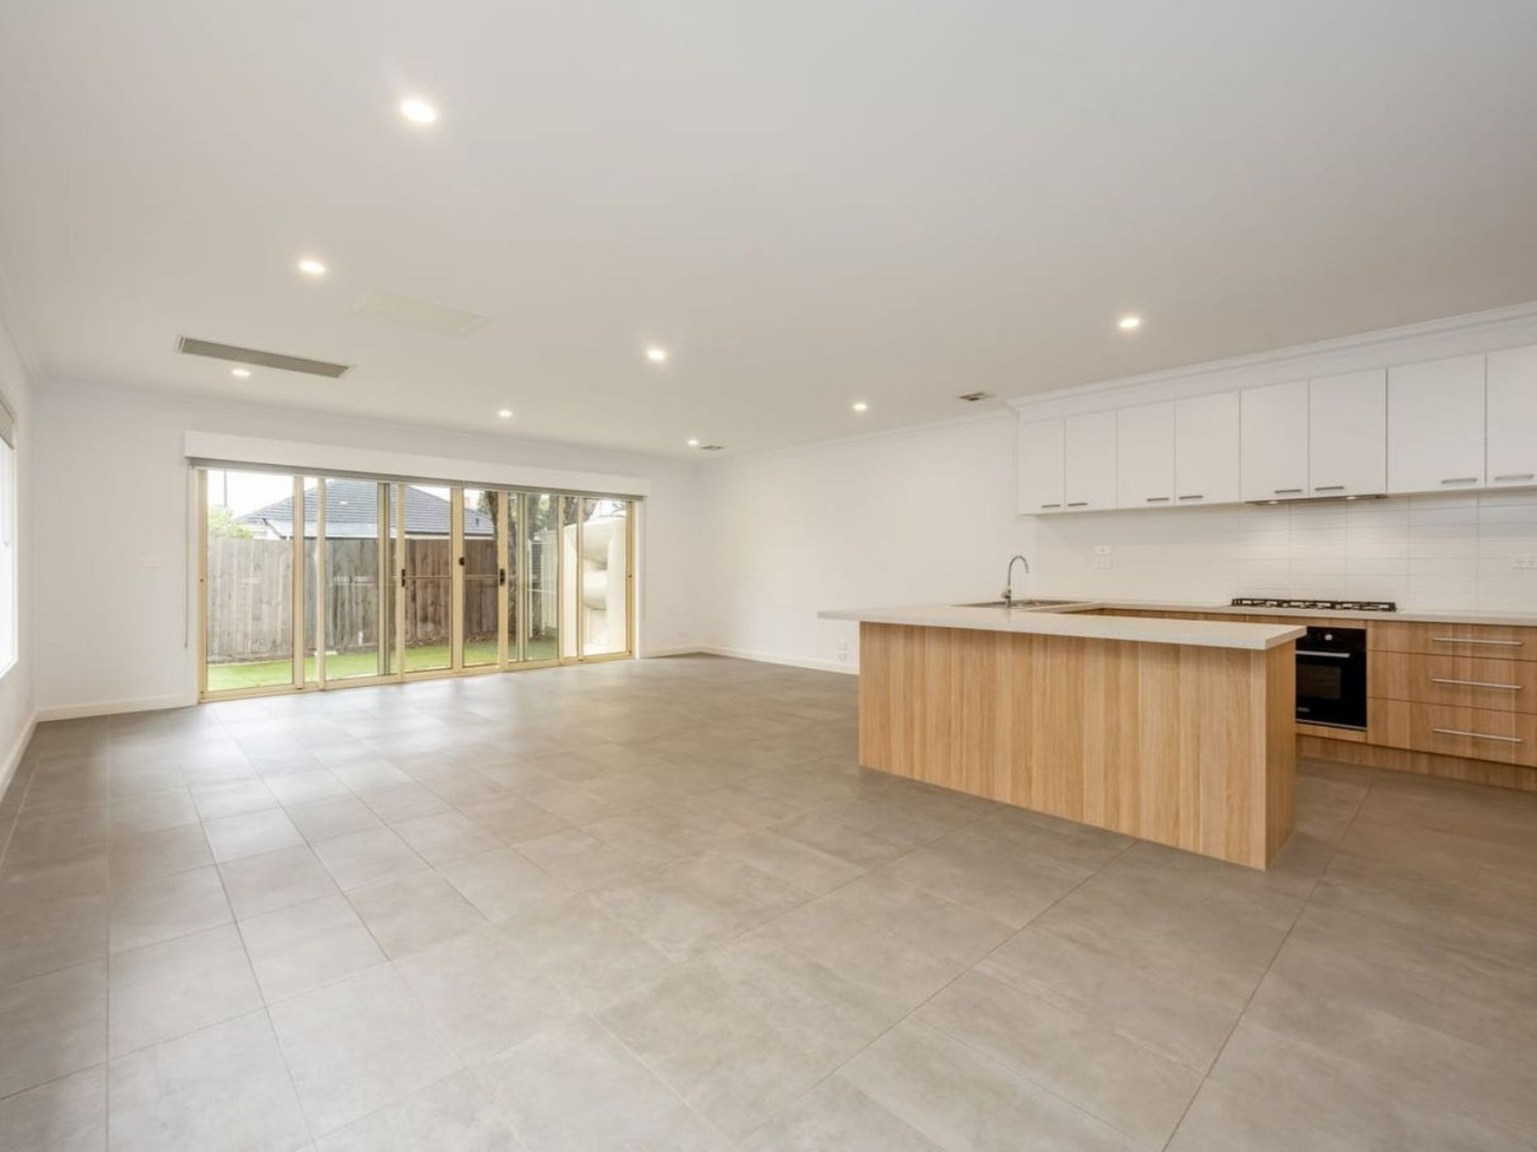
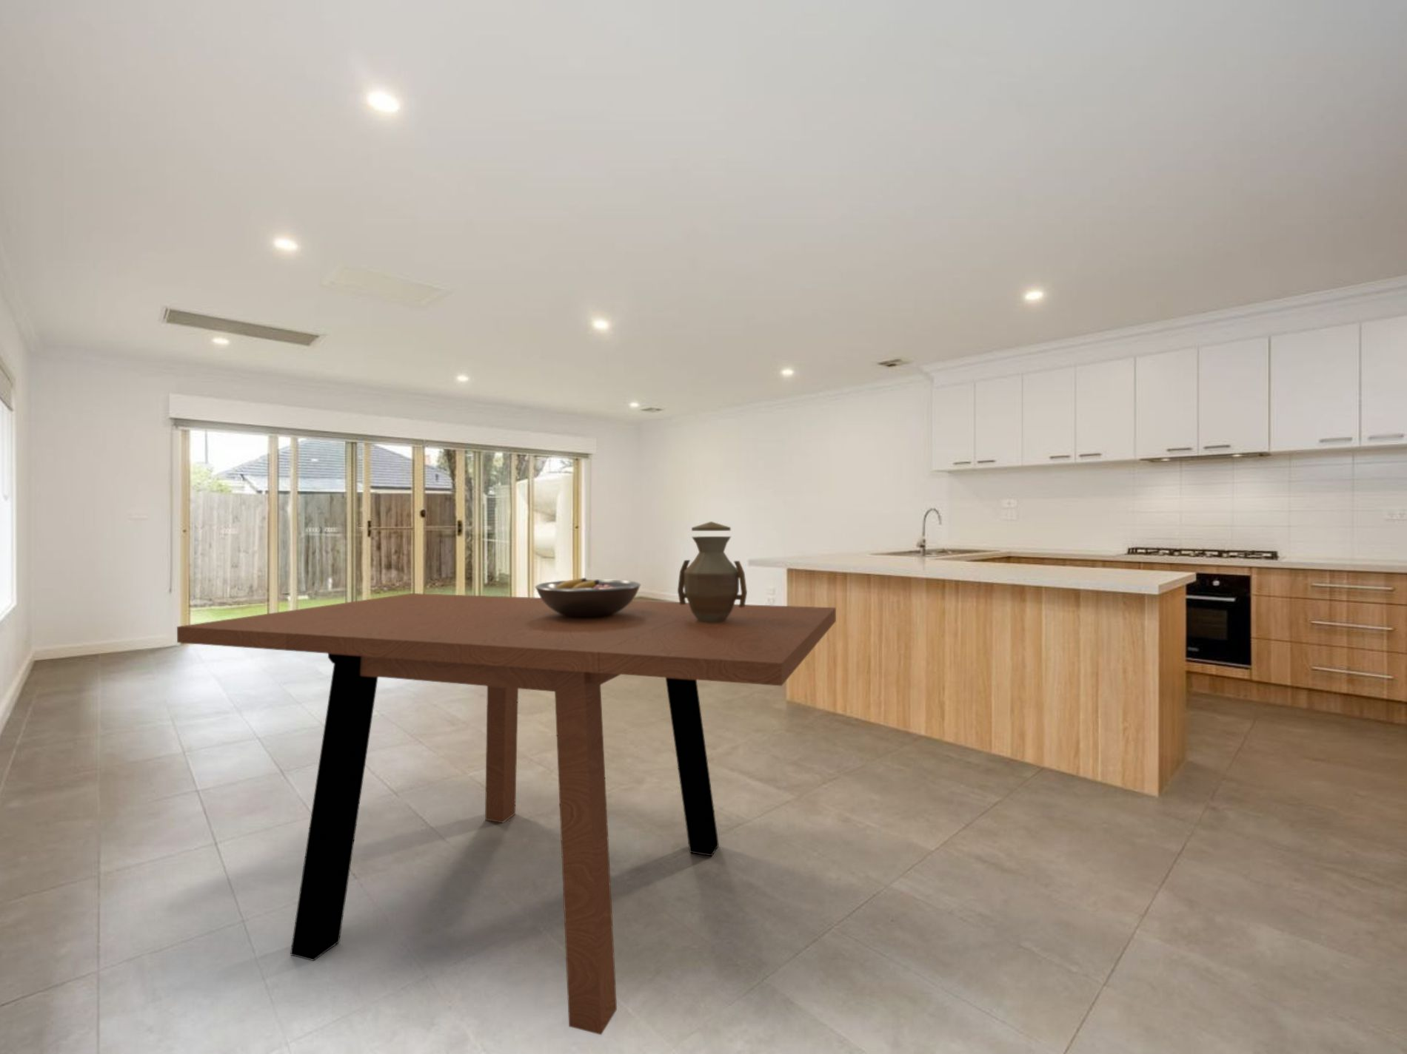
+ fruit bowl [535,577,641,618]
+ dining table [176,592,836,1035]
+ vase [677,520,748,622]
